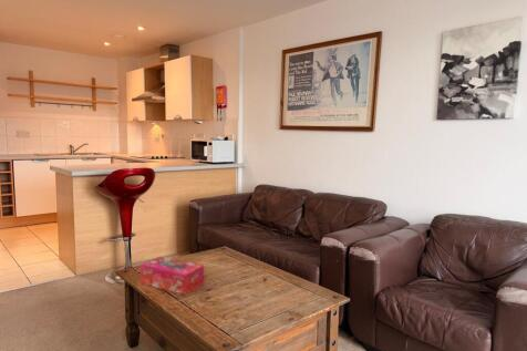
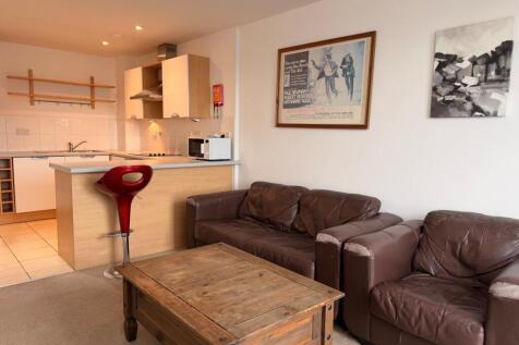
- tissue box [138,256,205,296]
